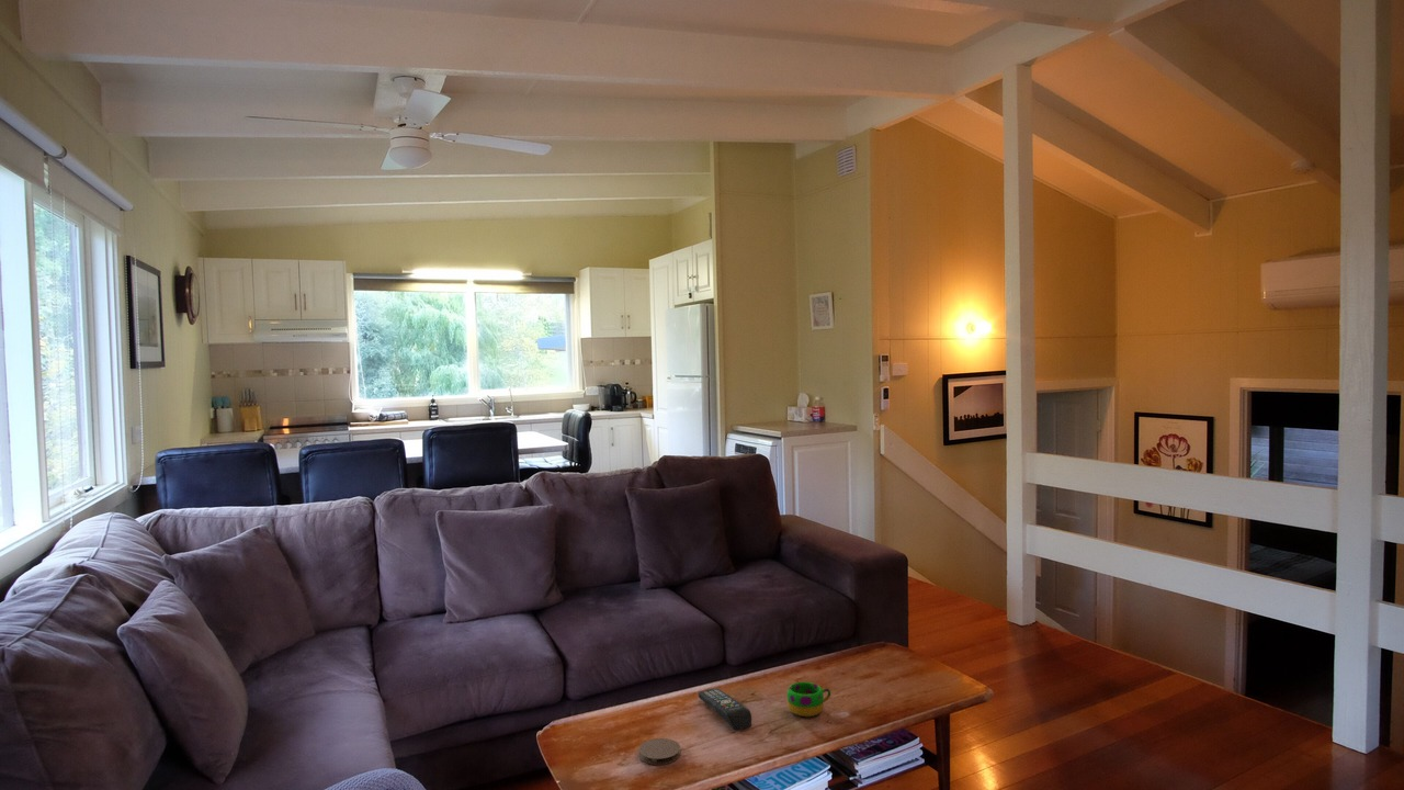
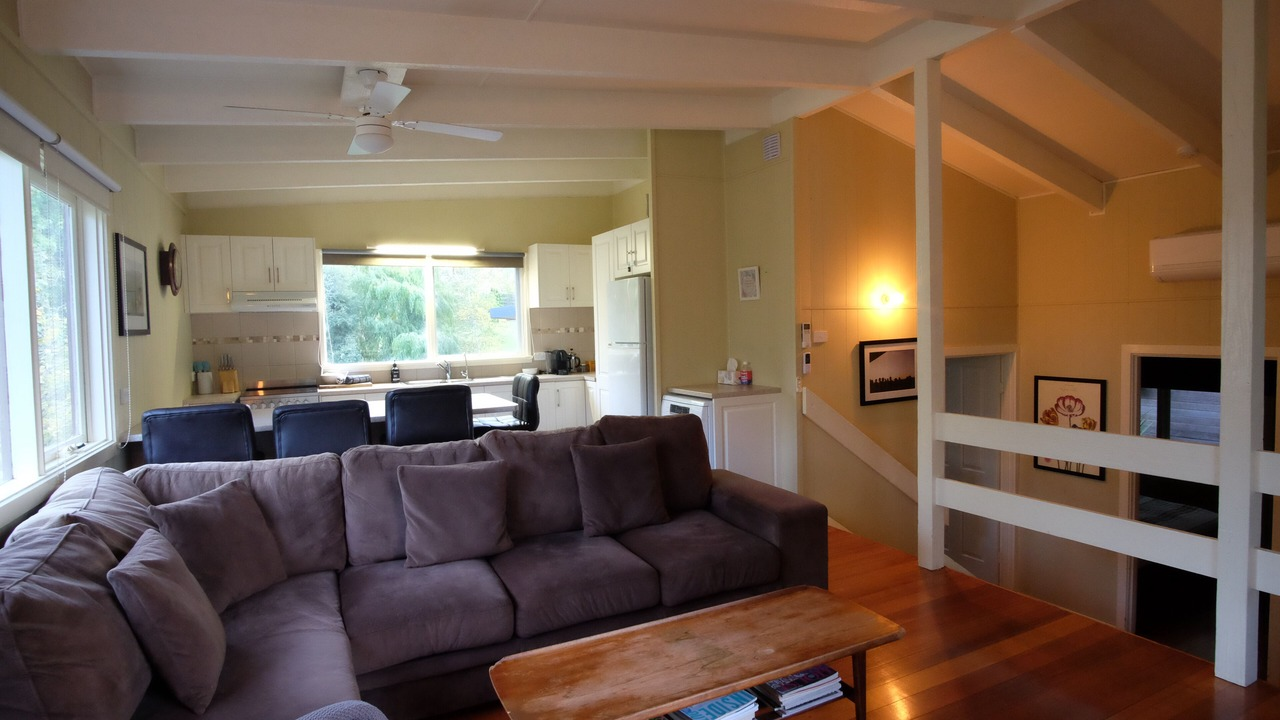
- remote control [697,687,752,732]
- coaster [637,737,681,766]
- mug [786,681,831,719]
